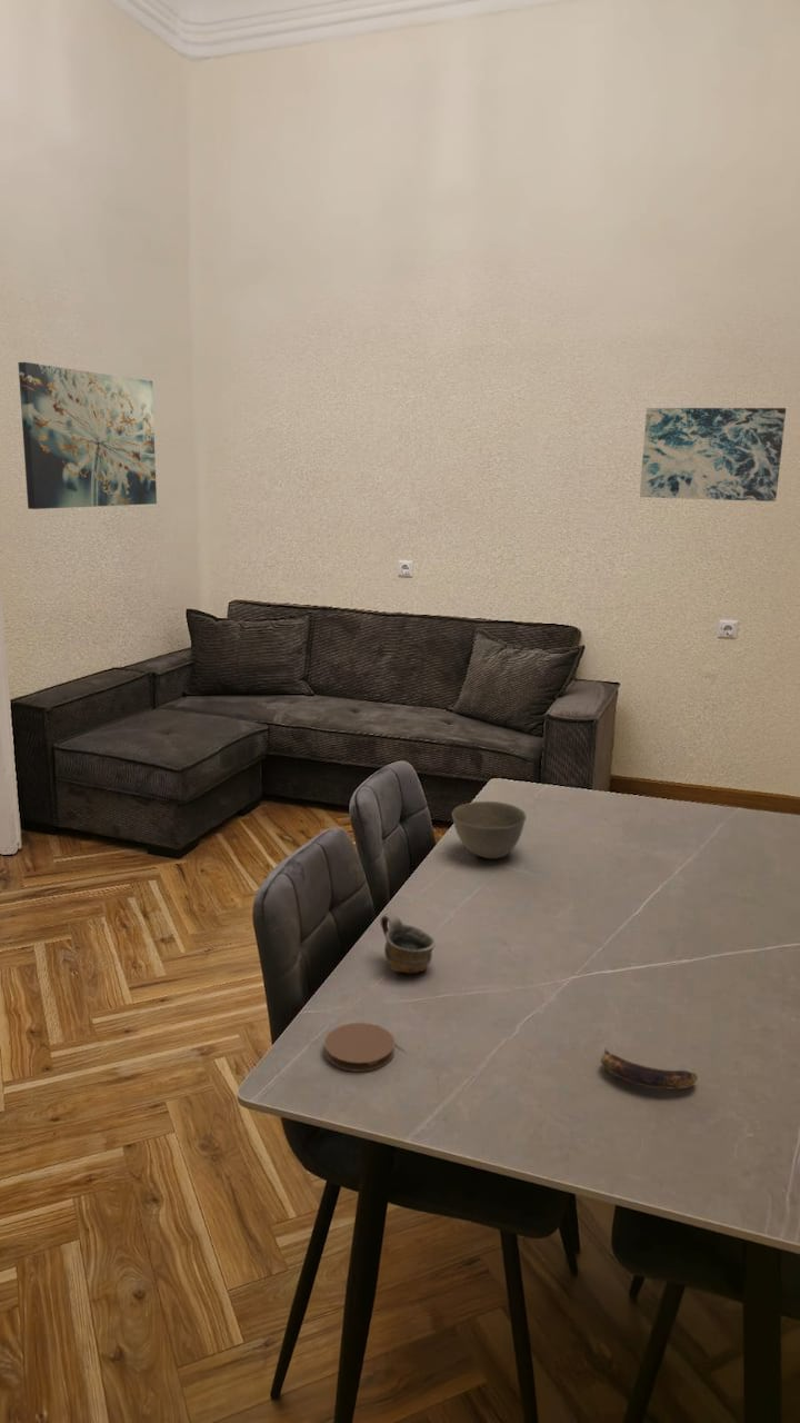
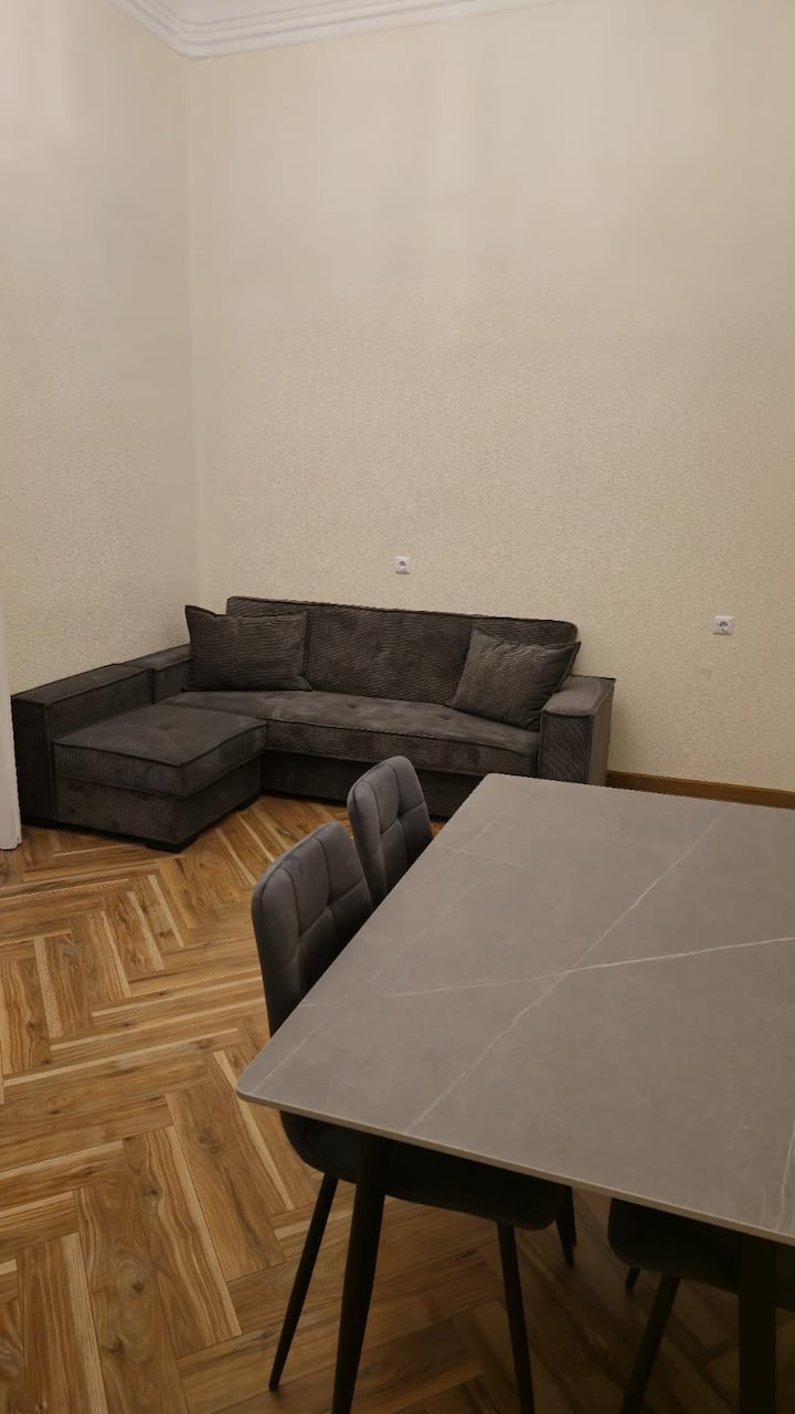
- coaster [323,1022,396,1073]
- wall art [17,361,158,510]
- bowl [451,800,528,860]
- wall art [639,407,787,502]
- cup [379,912,437,974]
- banana [600,1048,699,1091]
